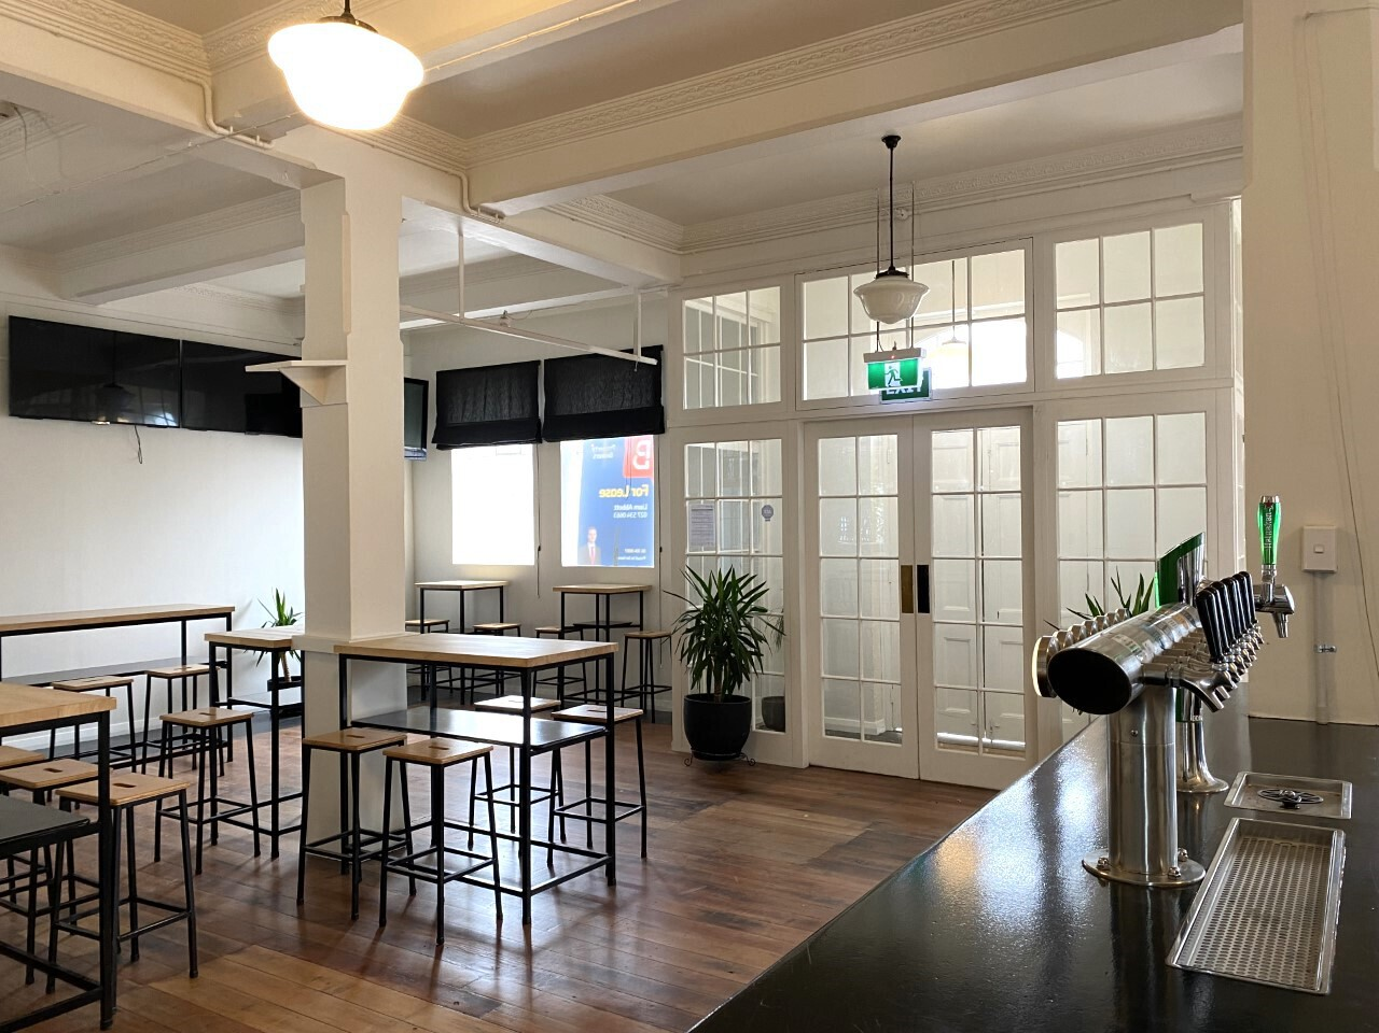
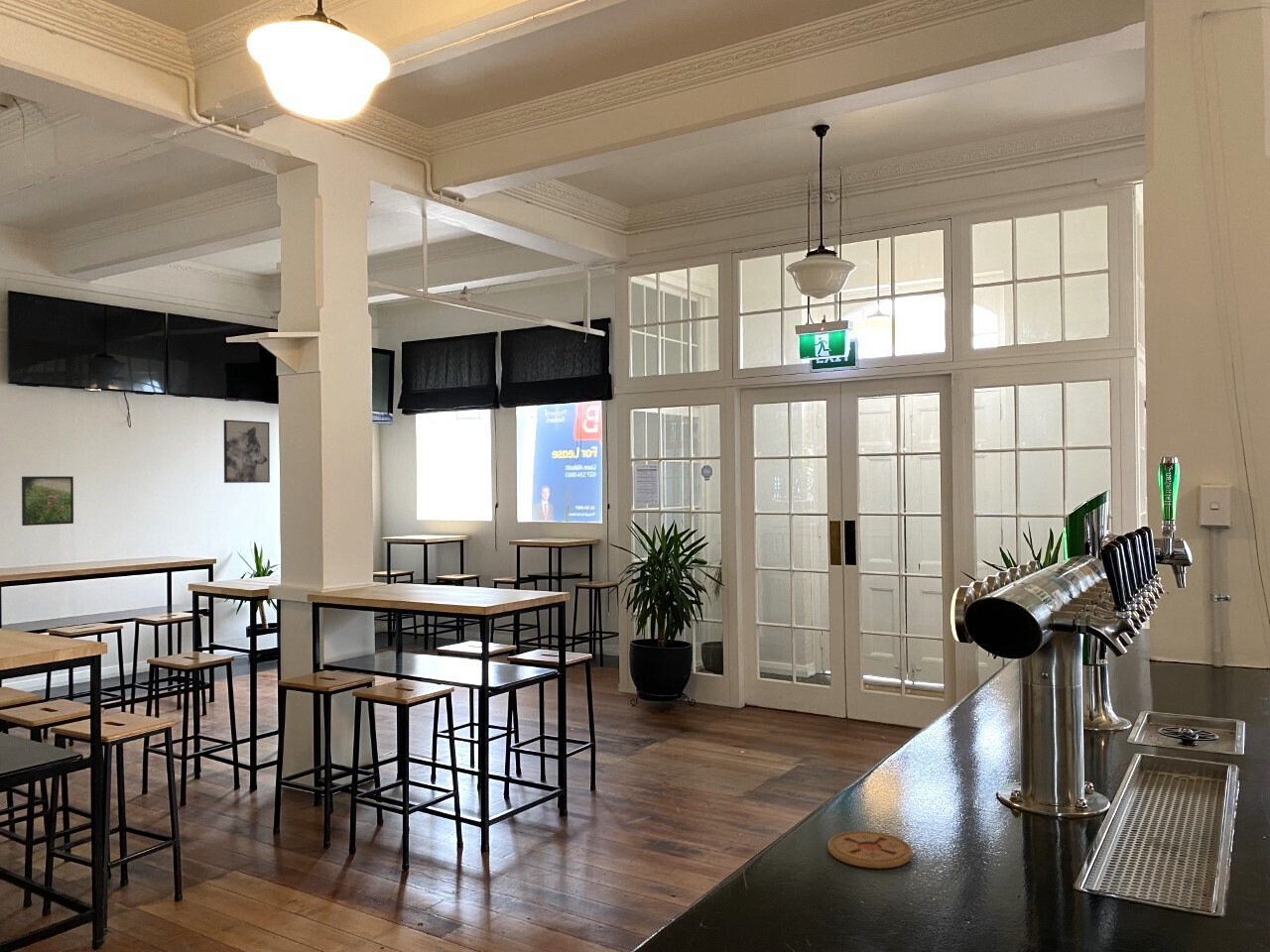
+ coaster [826,830,914,870]
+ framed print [21,475,74,527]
+ wall art [223,418,271,484]
